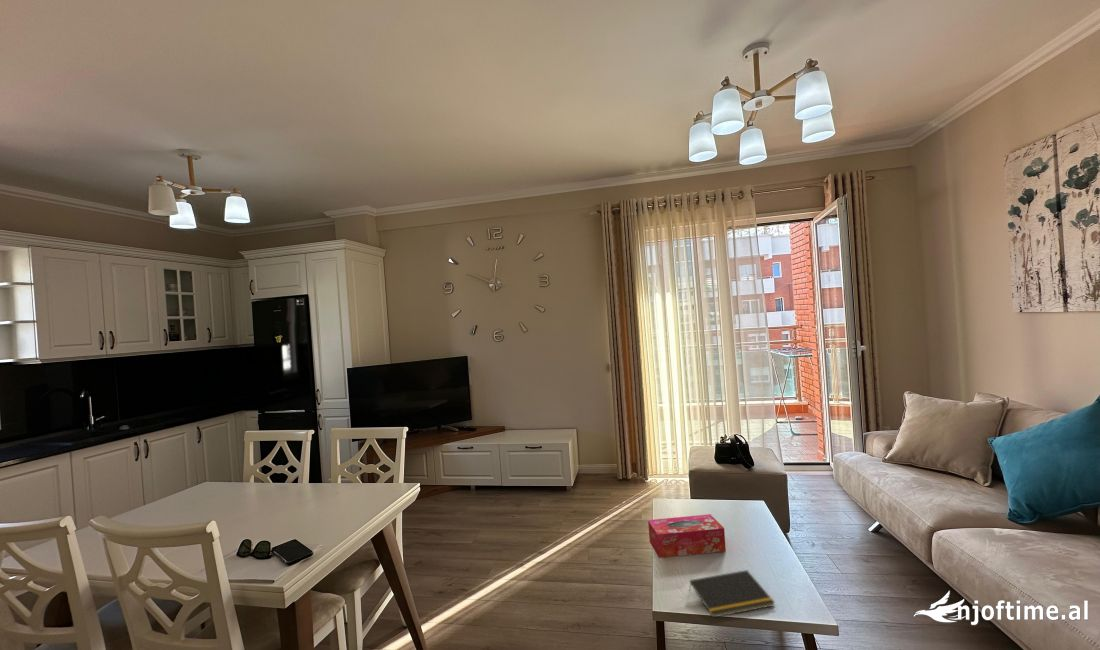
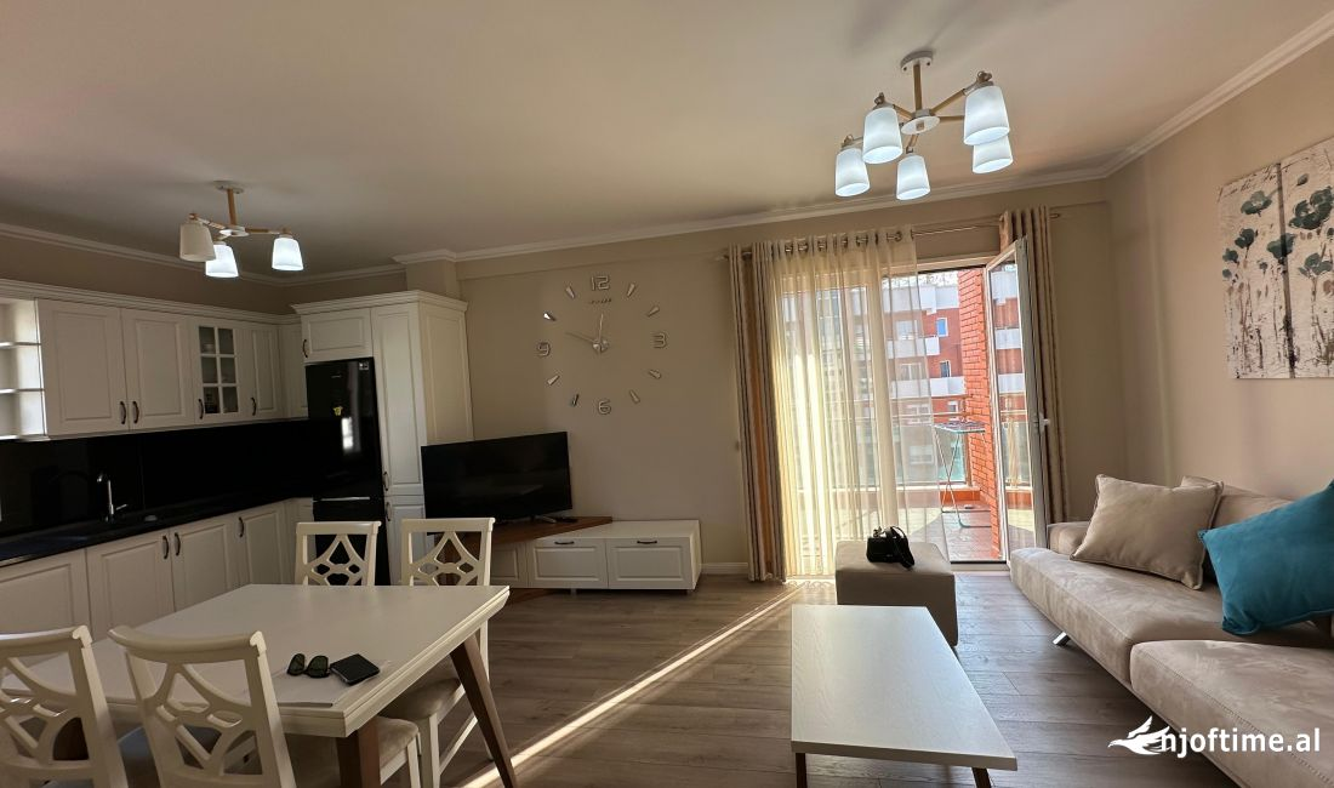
- tissue box [647,513,727,559]
- notepad [688,569,776,619]
